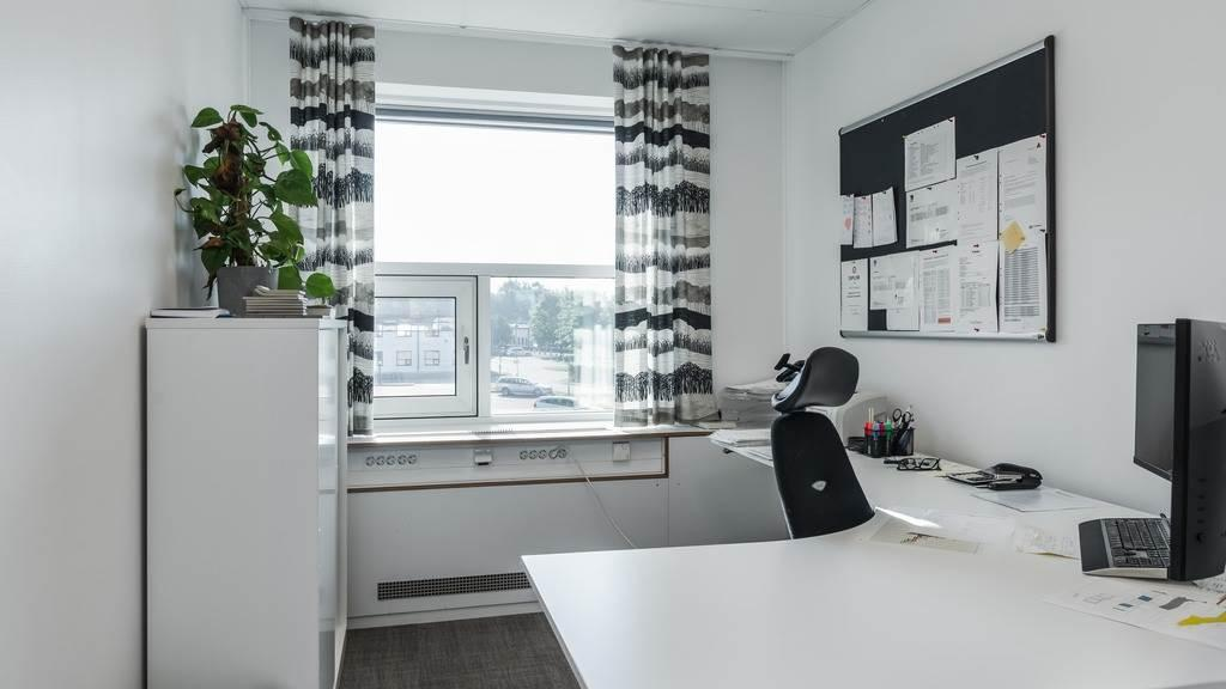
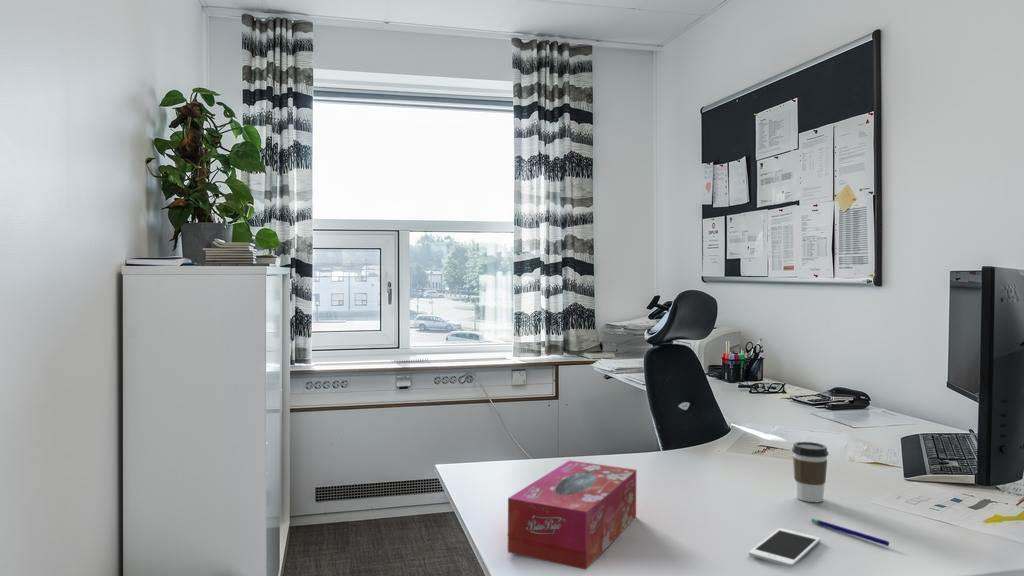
+ cell phone [748,527,821,568]
+ tissue box [507,459,637,571]
+ pen [810,518,890,547]
+ coffee cup [791,441,829,503]
